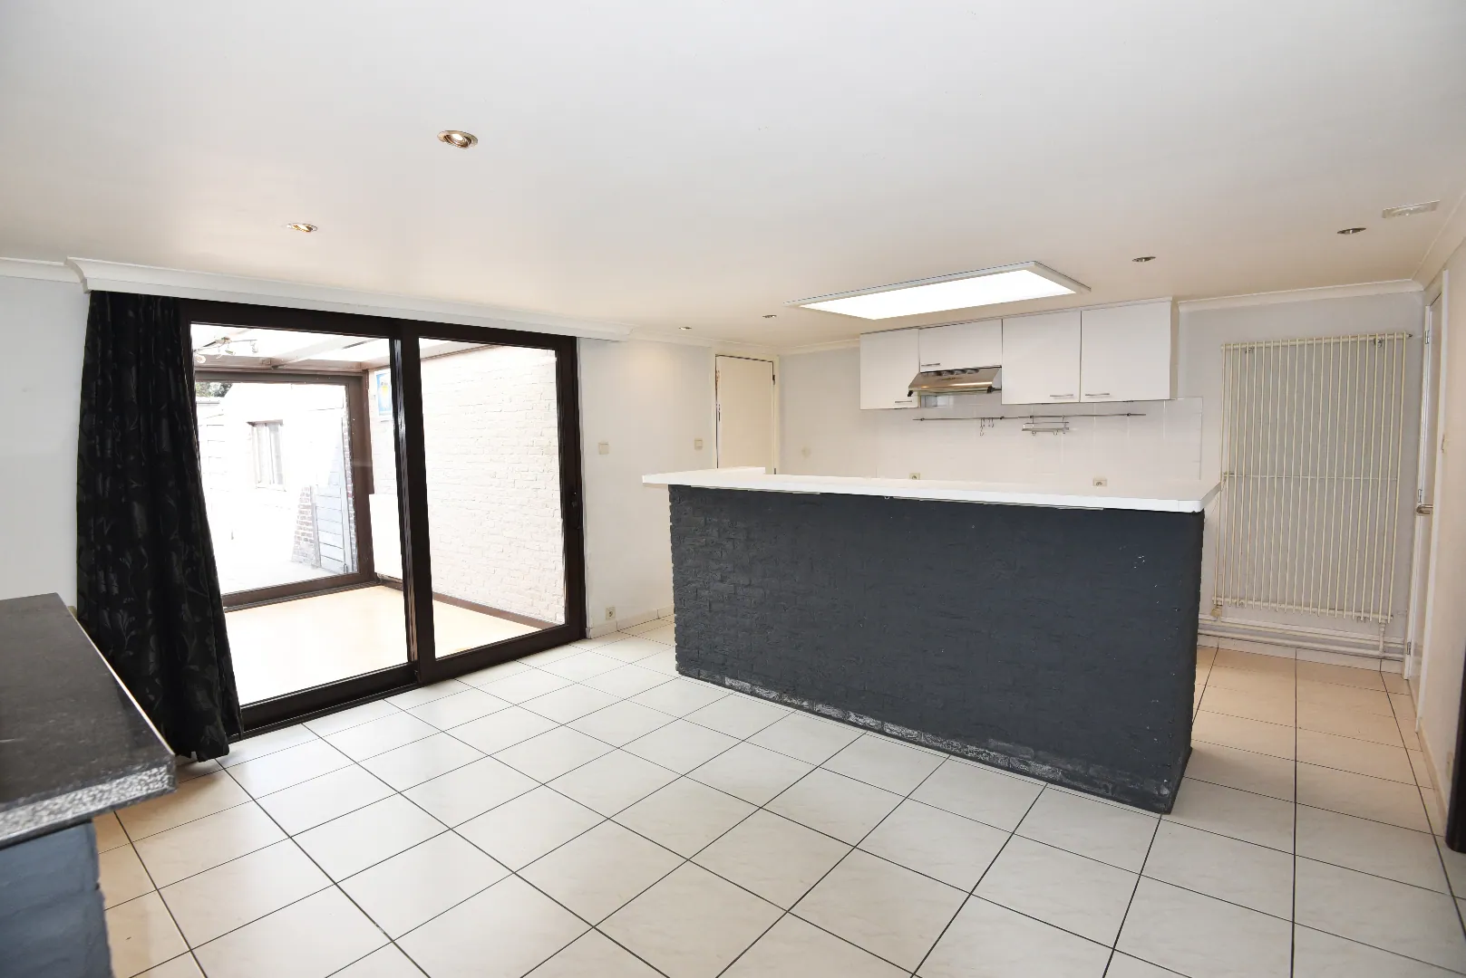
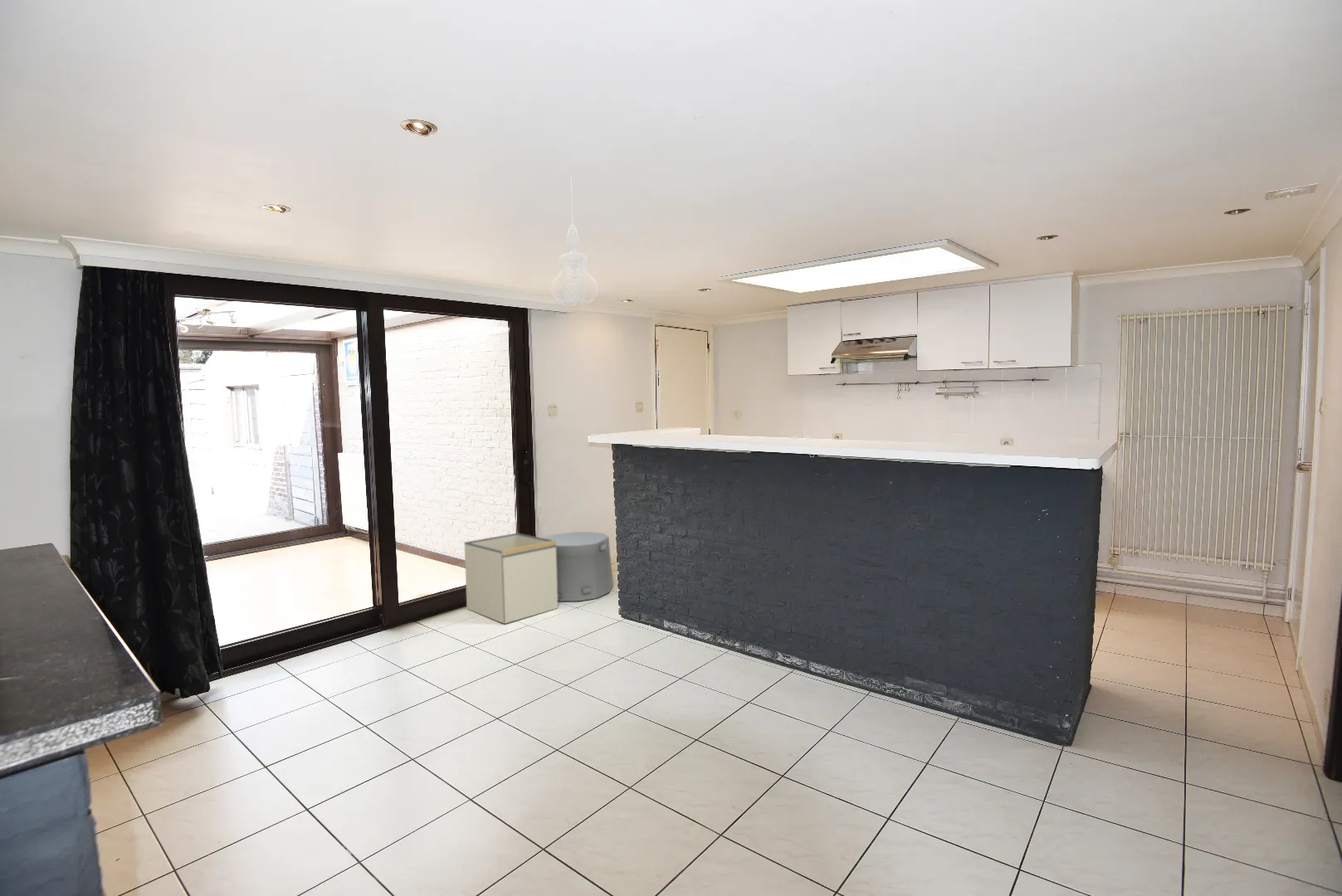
+ pendant lamp [550,174,598,305]
+ storage bin [463,532,559,624]
+ trash can [542,531,614,602]
